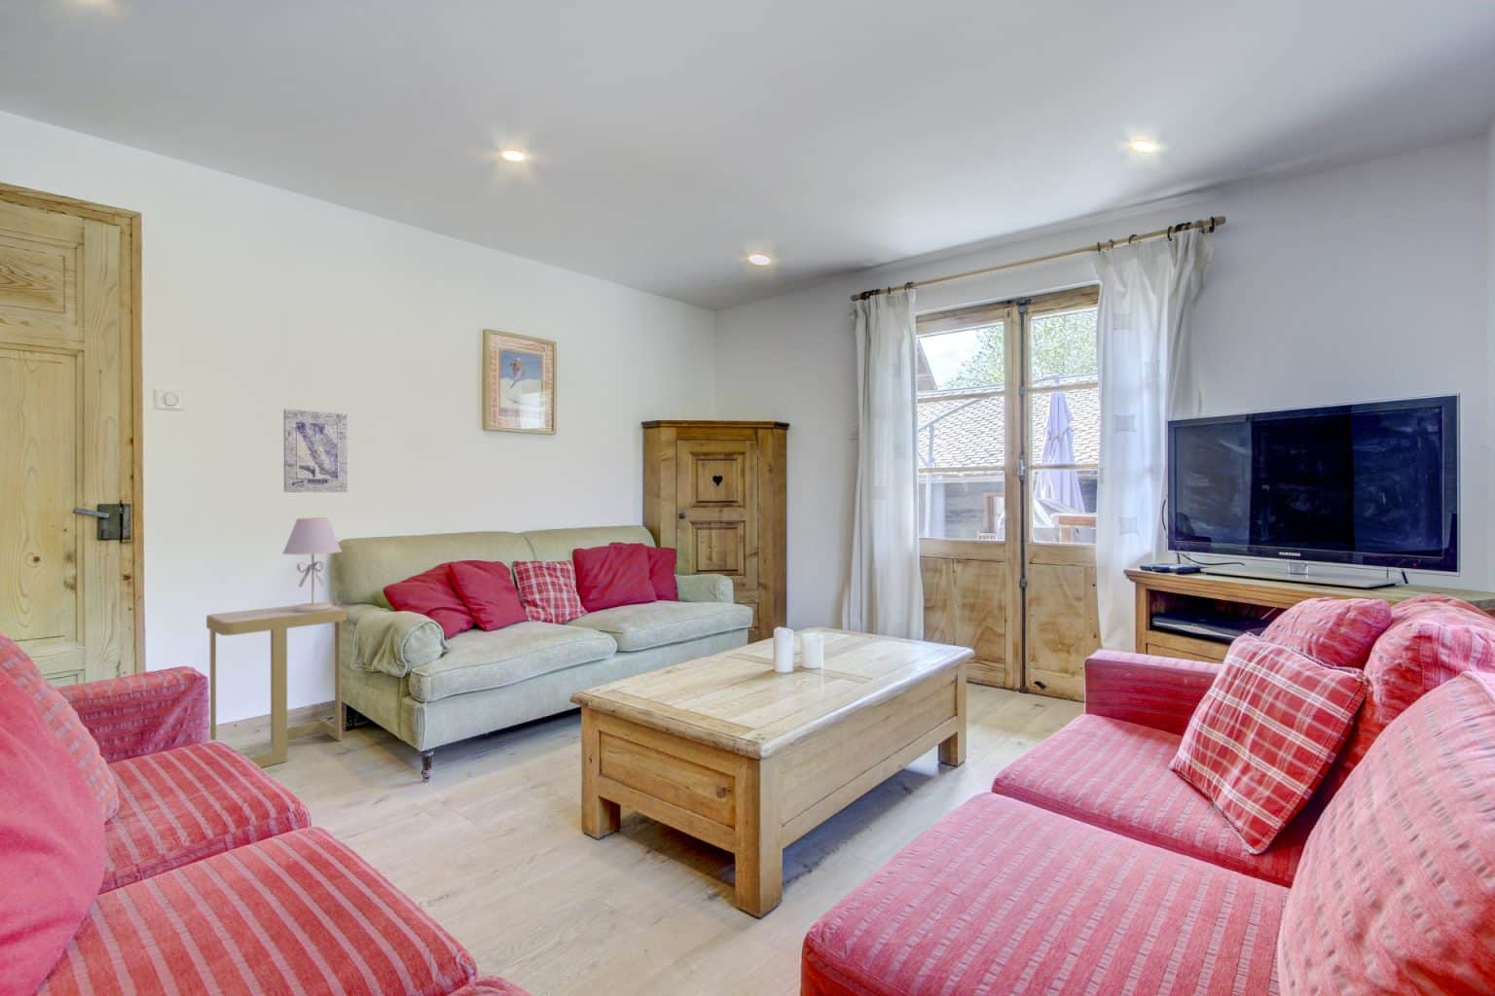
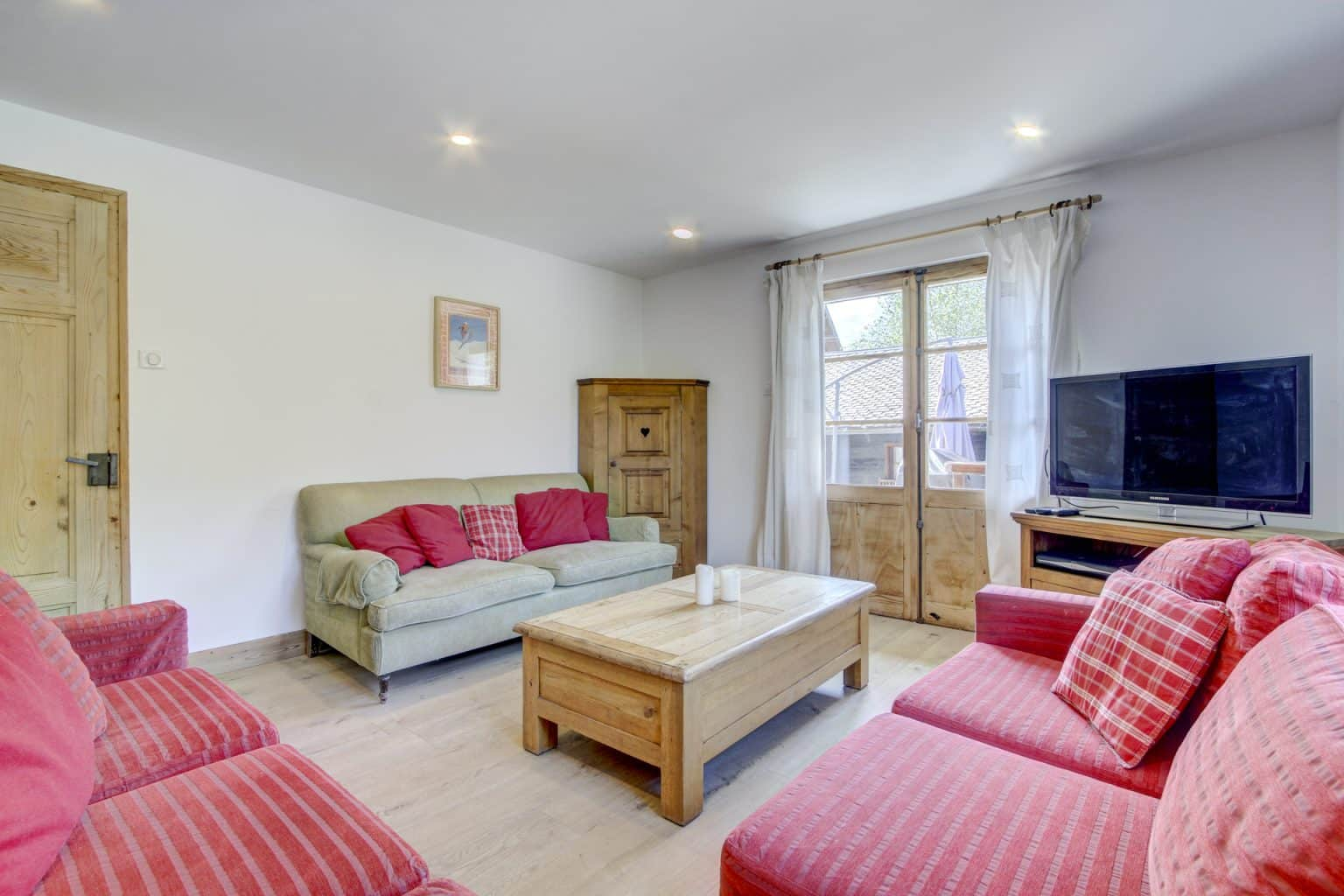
- table lamp [281,517,343,611]
- wall art [284,408,348,494]
- side table [206,602,347,768]
